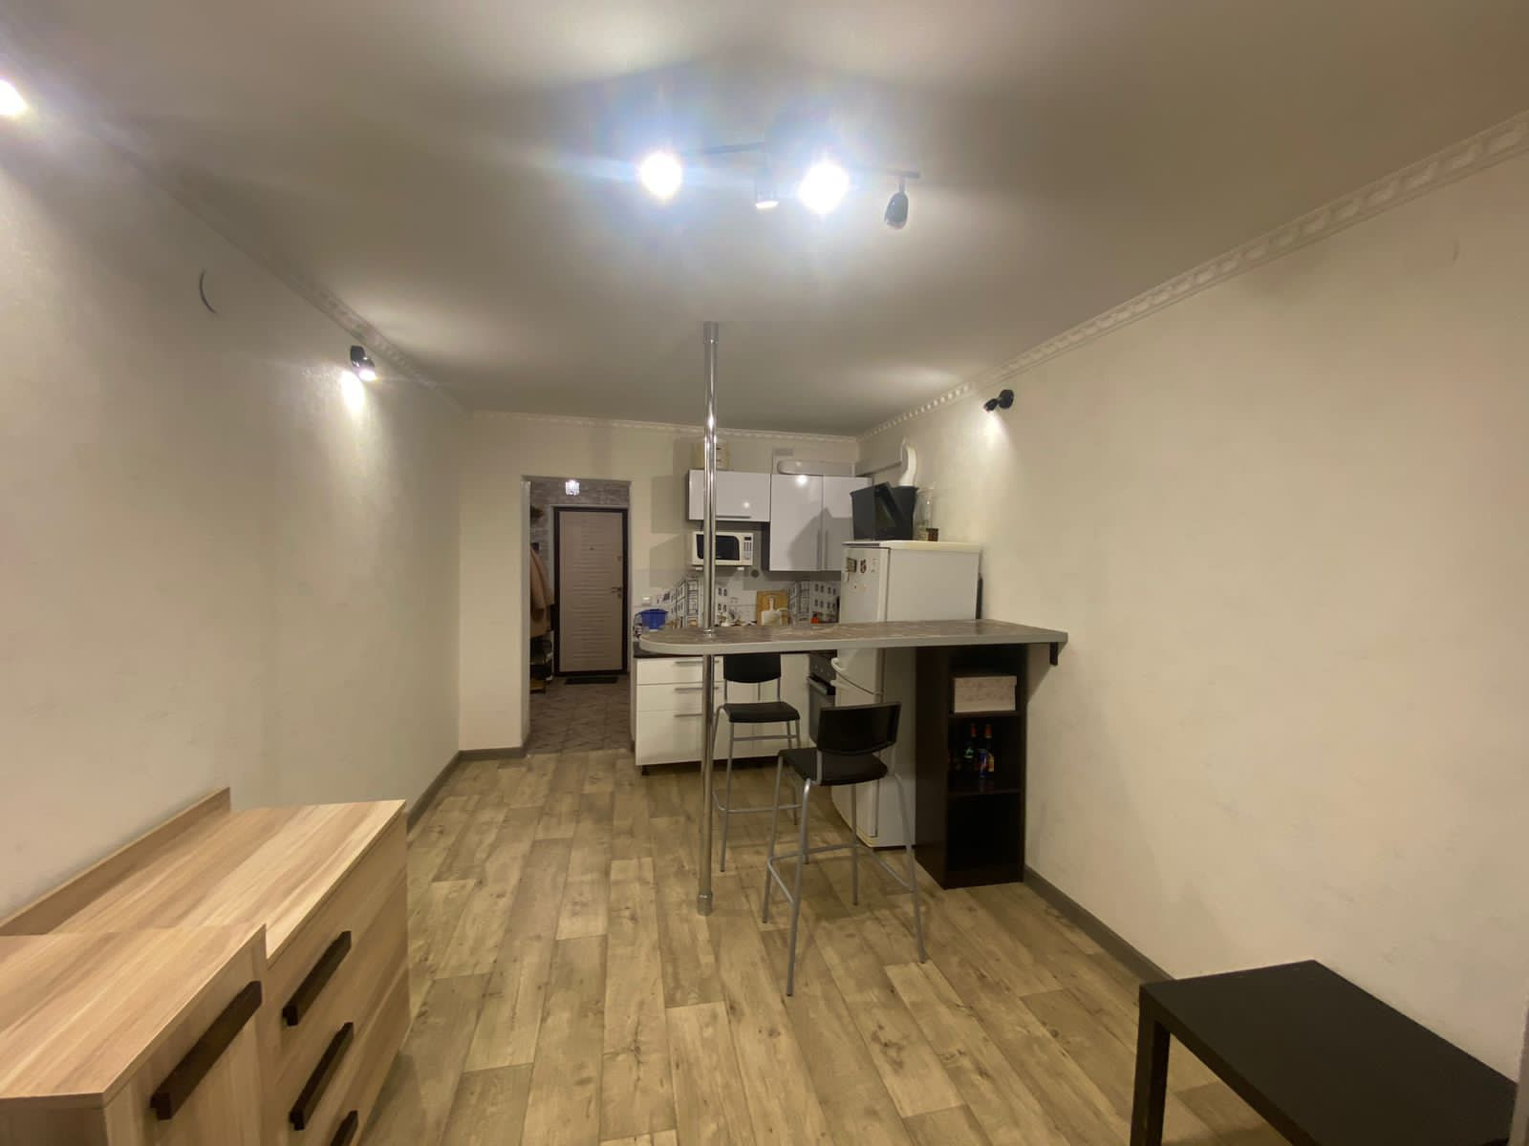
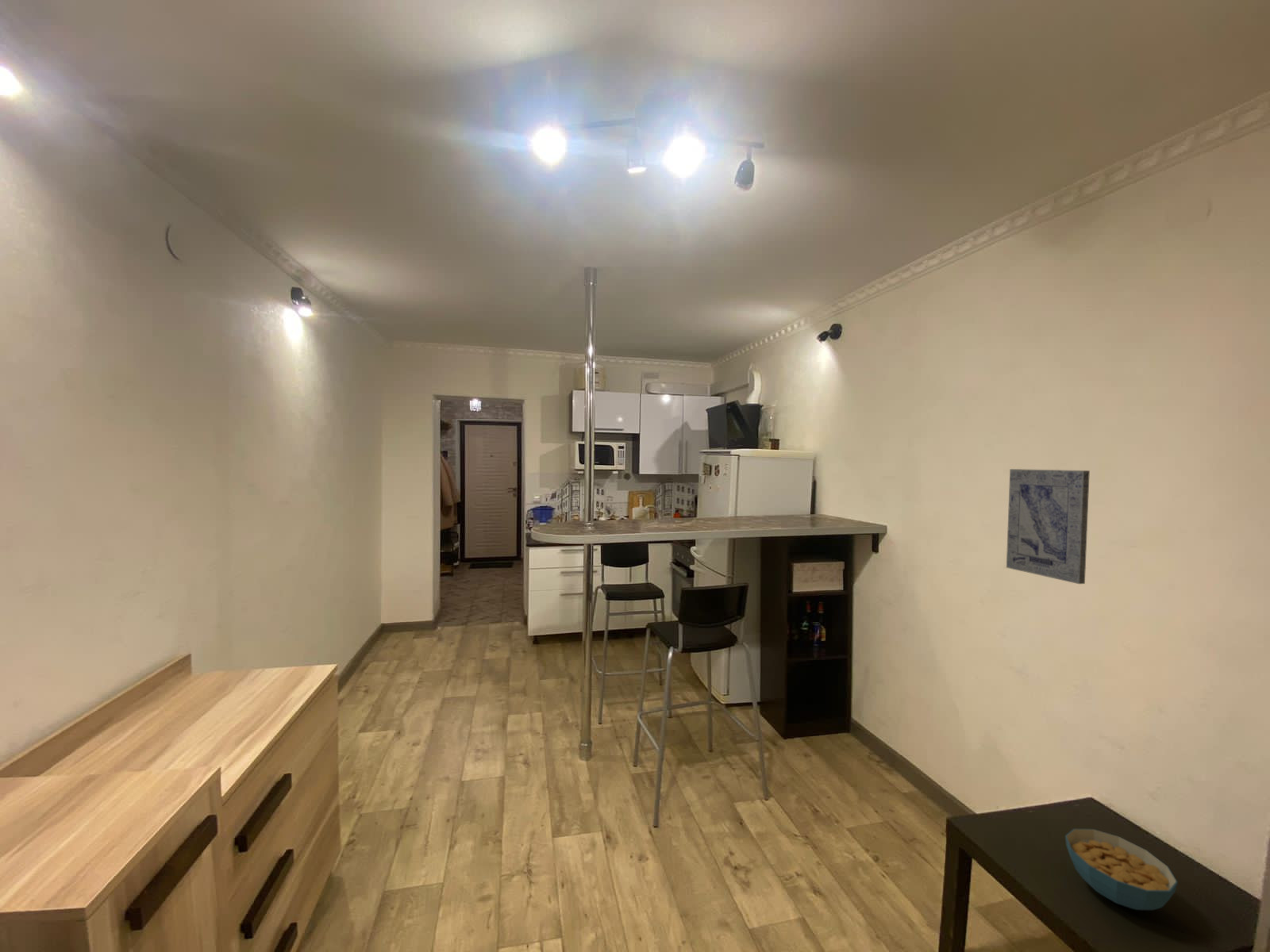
+ wall art [1006,468,1091,585]
+ cereal bowl [1064,828,1179,911]
